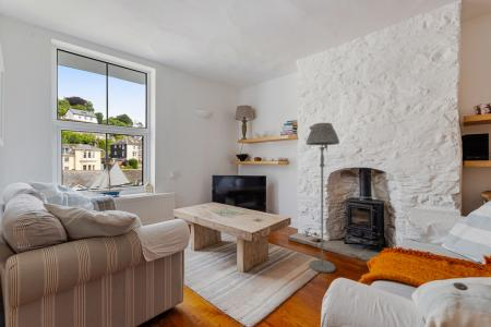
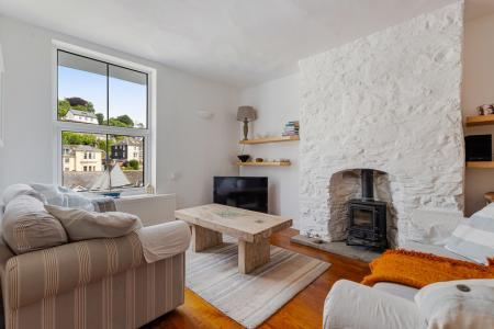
- floor lamp [304,122,340,274]
